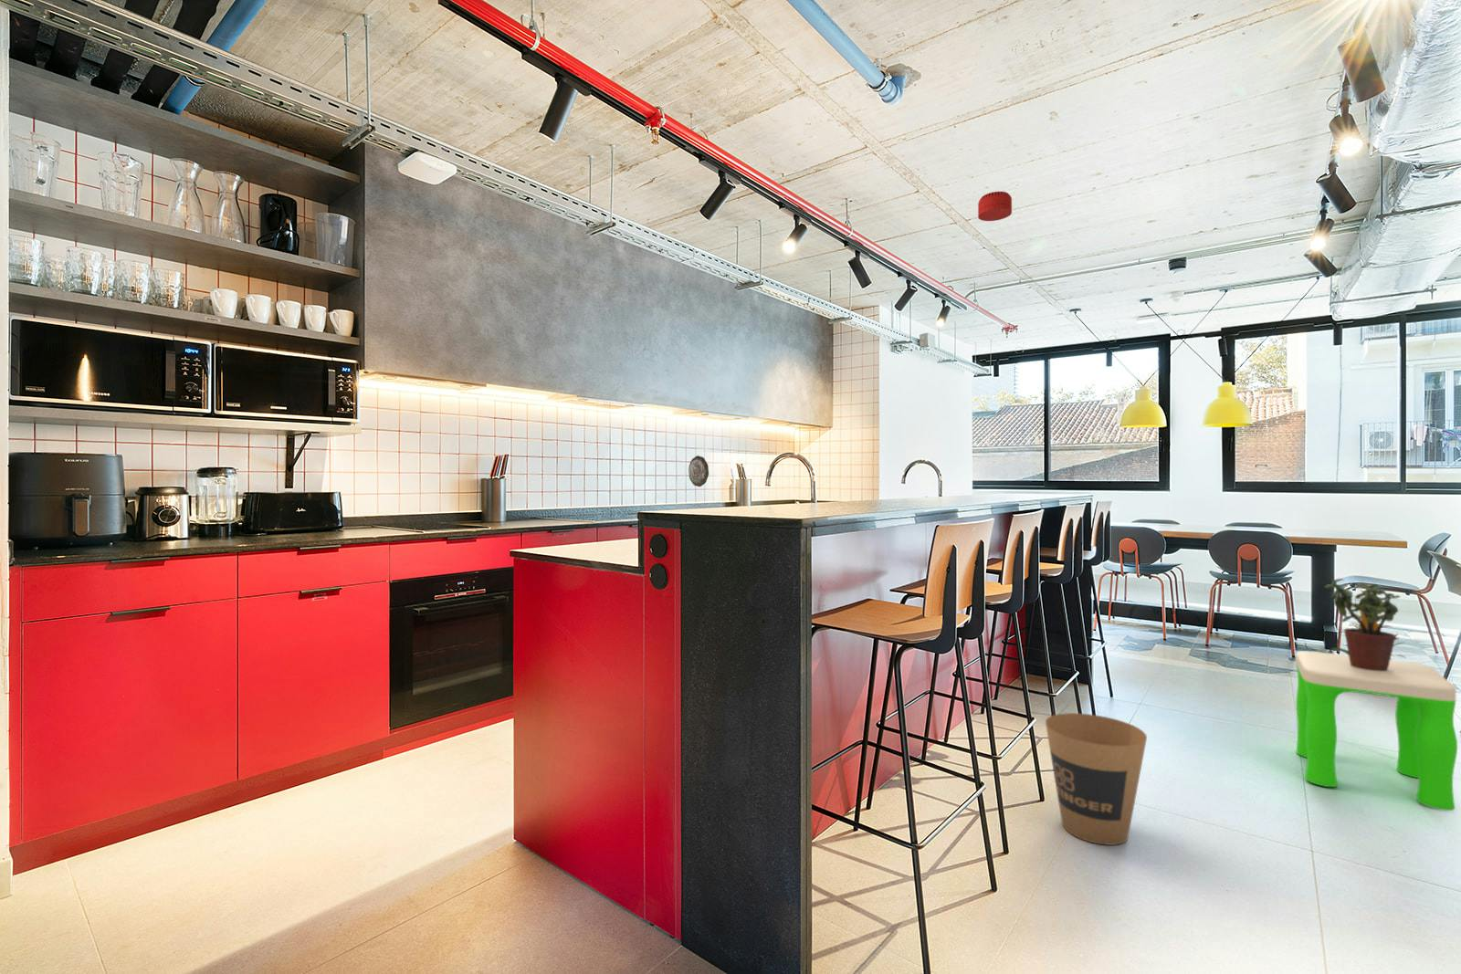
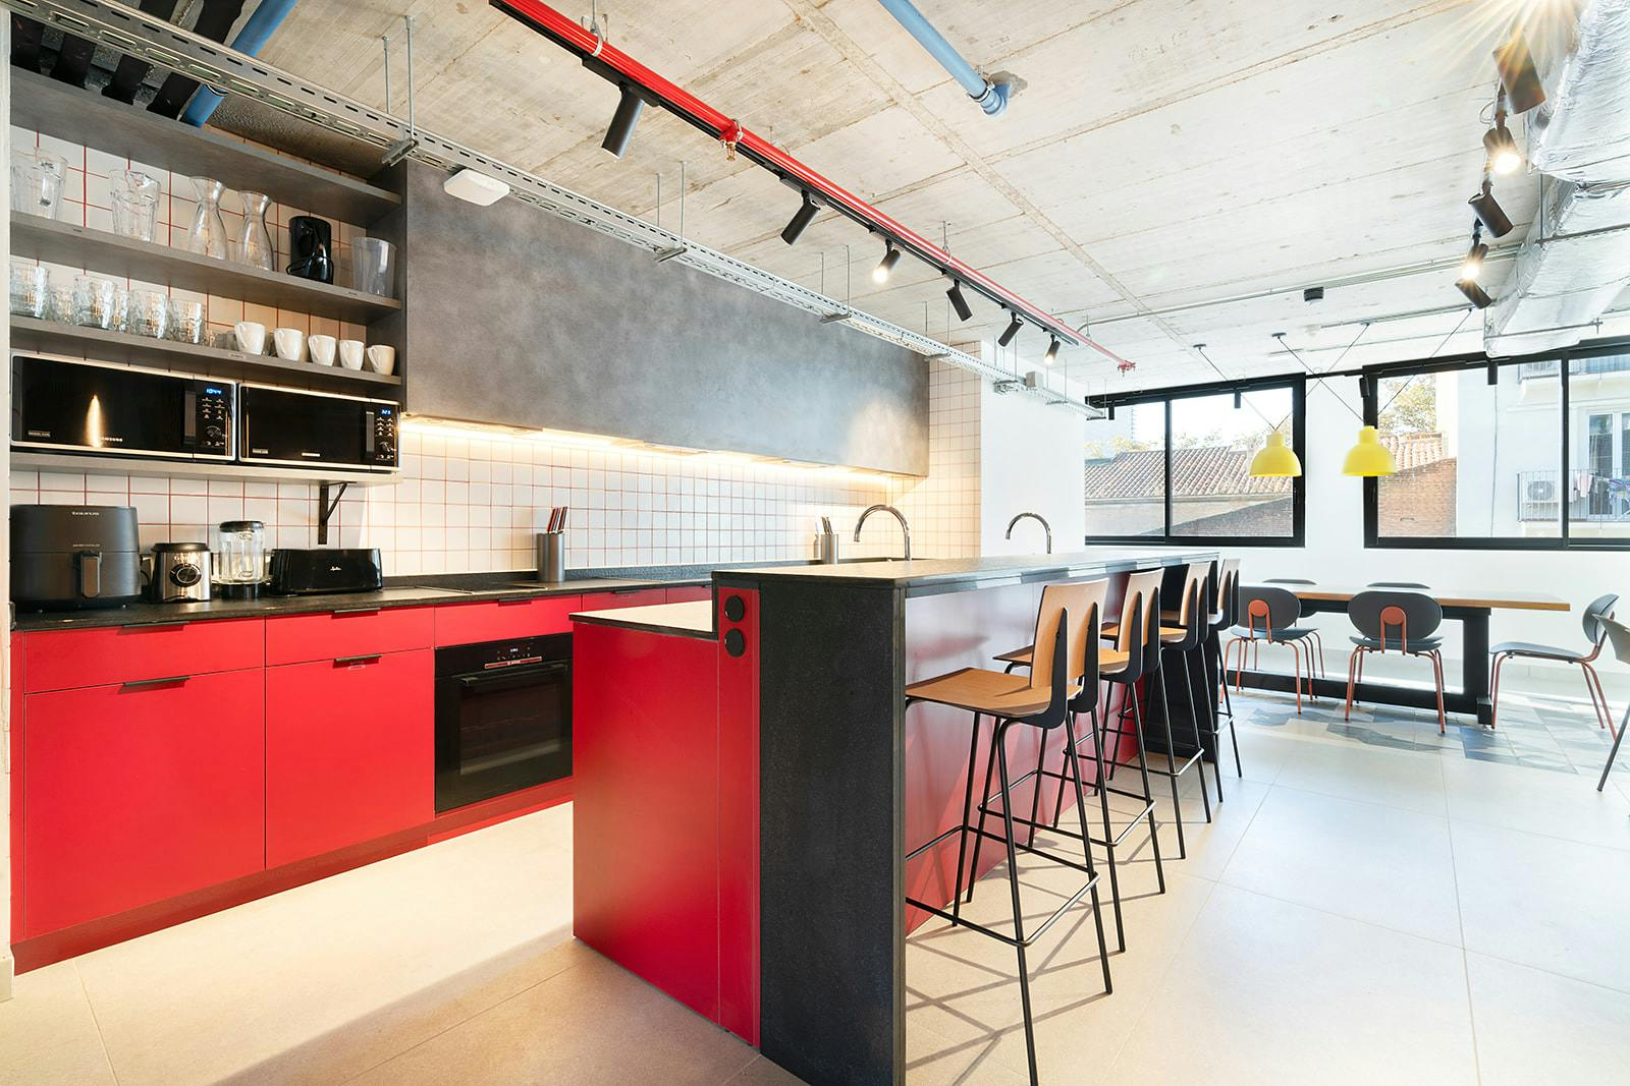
- smoke detector [977,191,1013,222]
- stool [1295,650,1458,812]
- decorative plate [688,454,710,487]
- trash can [1045,712,1148,846]
- potted plant [1324,578,1401,671]
- indoor plant [1325,580,1407,660]
